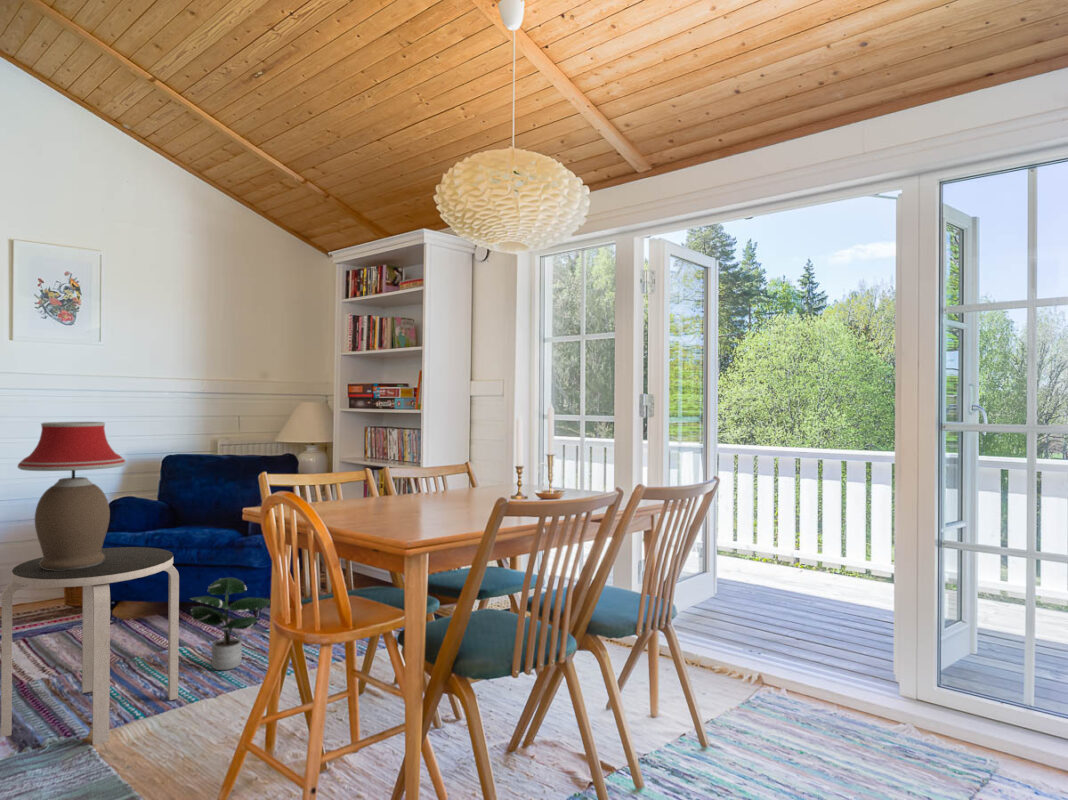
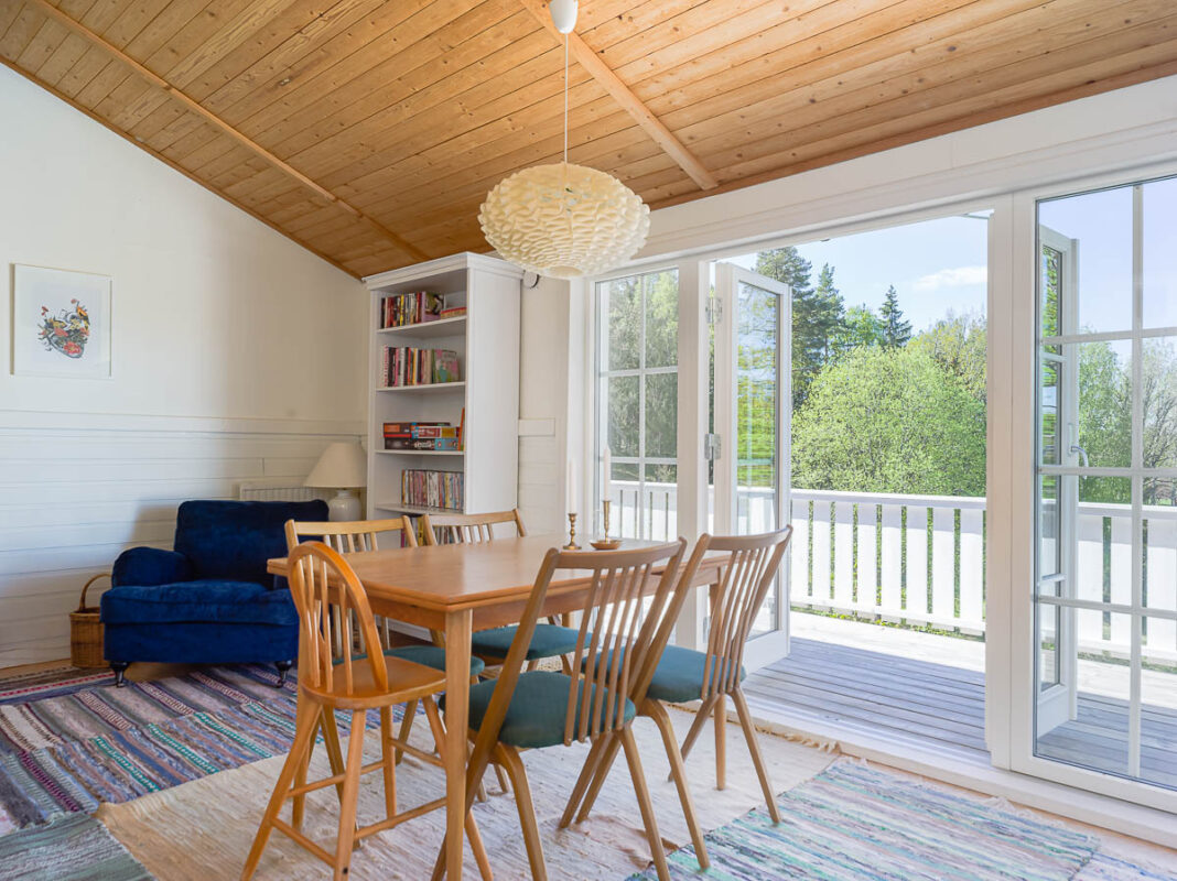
- table lamp [16,421,127,571]
- potted plant [188,577,271,671]
- side table [0,546,180,746]
